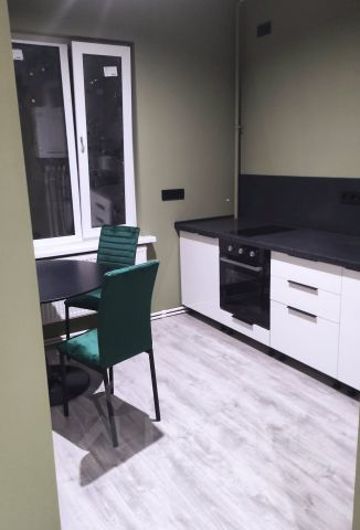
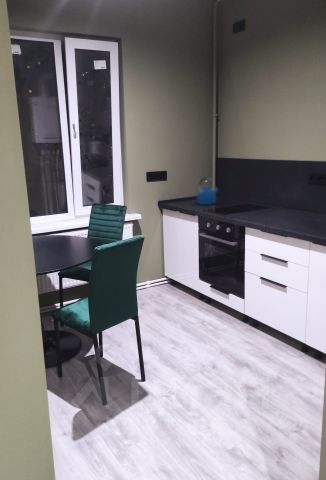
+ kettle [196,176,220,206]
